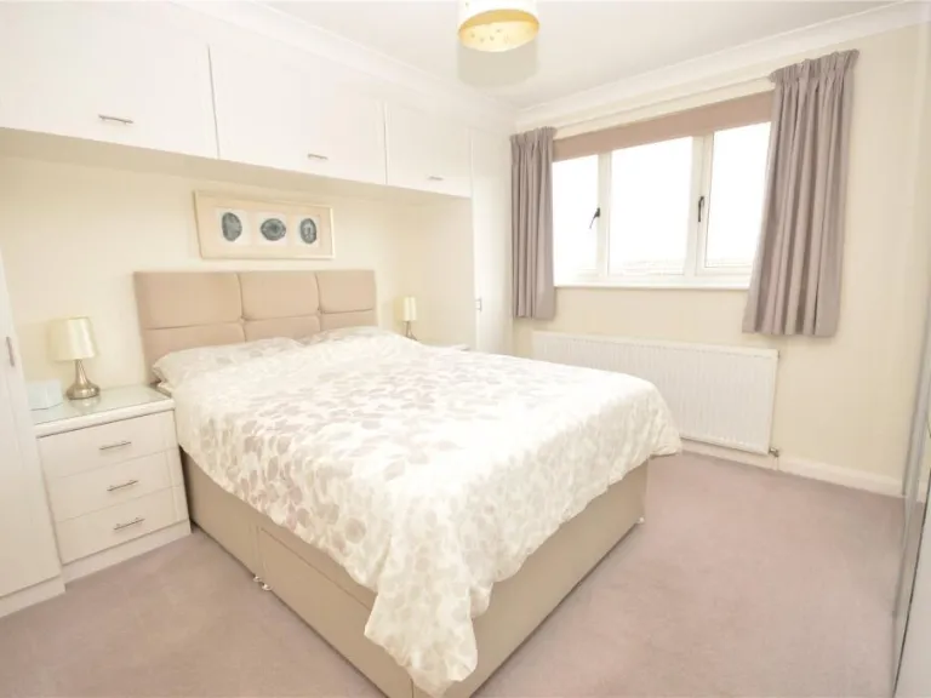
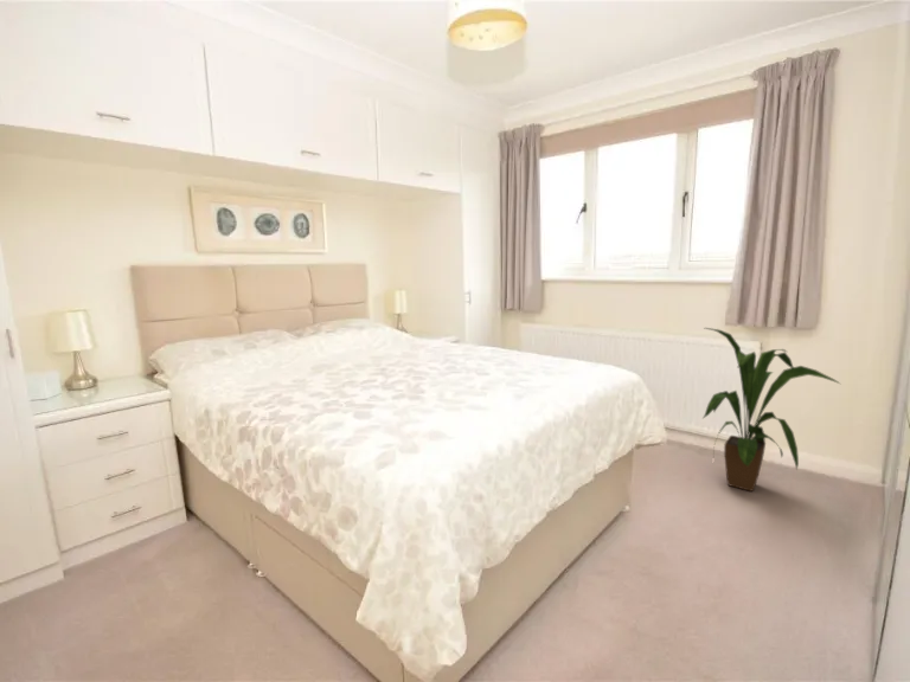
+ house plant [700,327,841,493]
